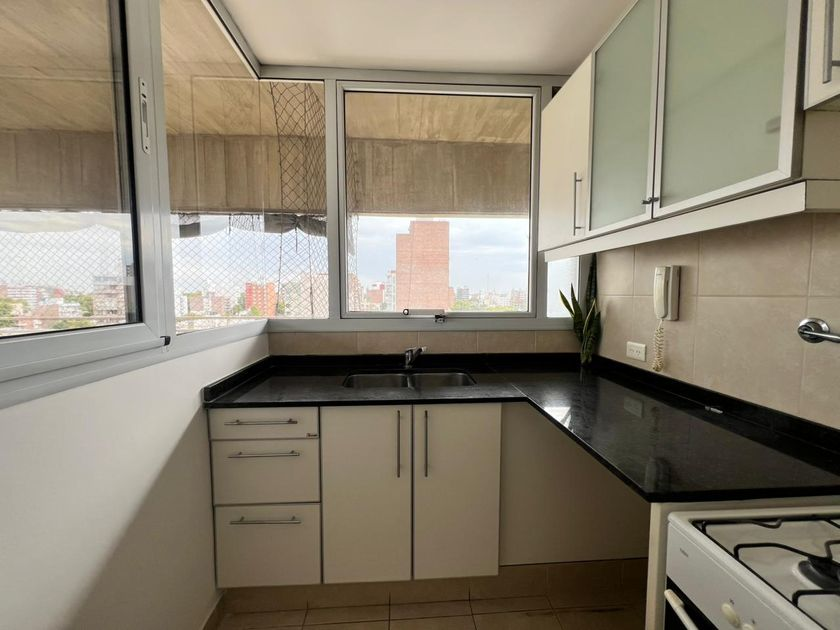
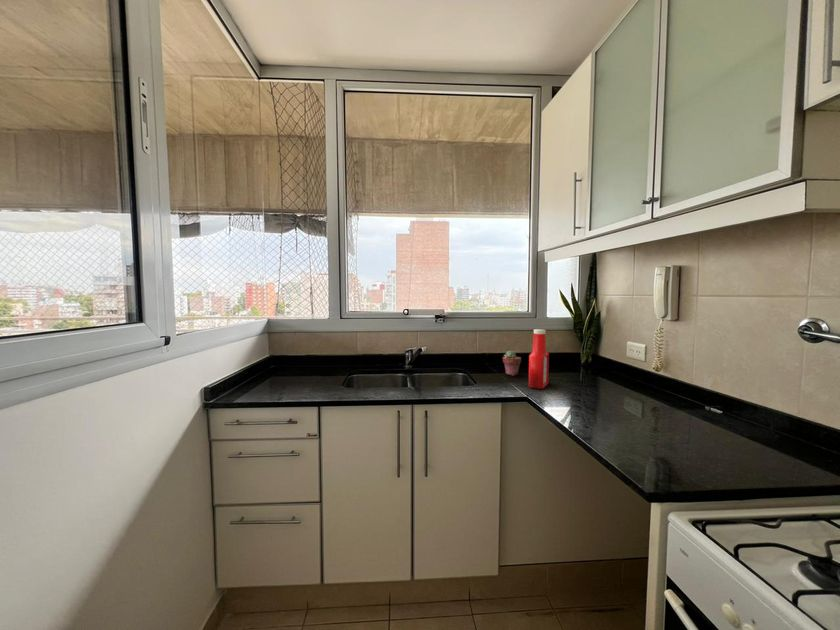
+ potted succulent [502,350,522,376]
+ soap bottle [528,328,550,390]
